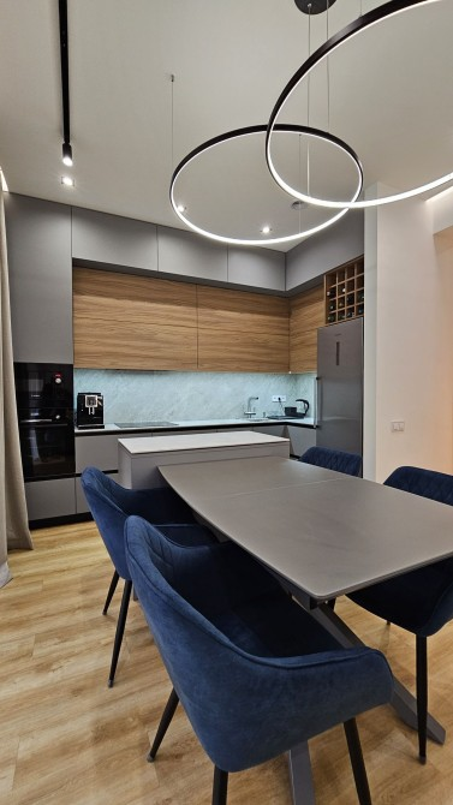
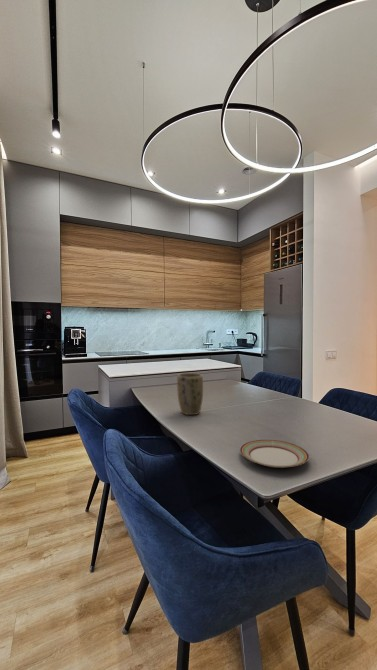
+ plant pot [176,372,204,416]
+ plate [239,439,310,469]
